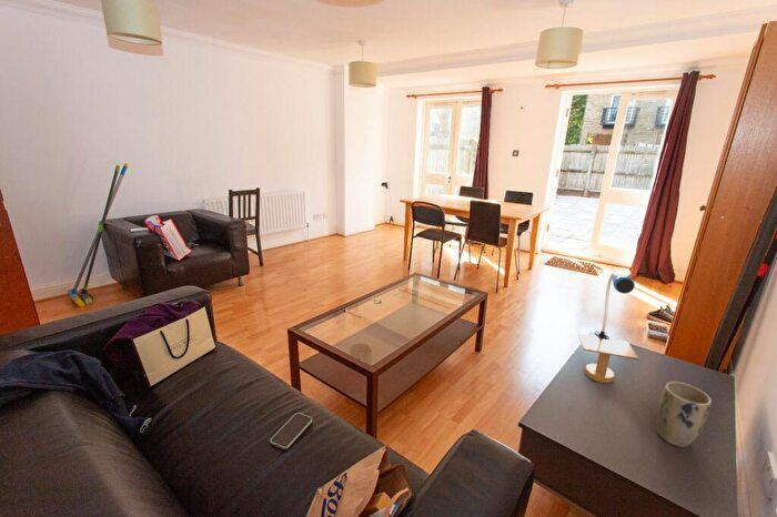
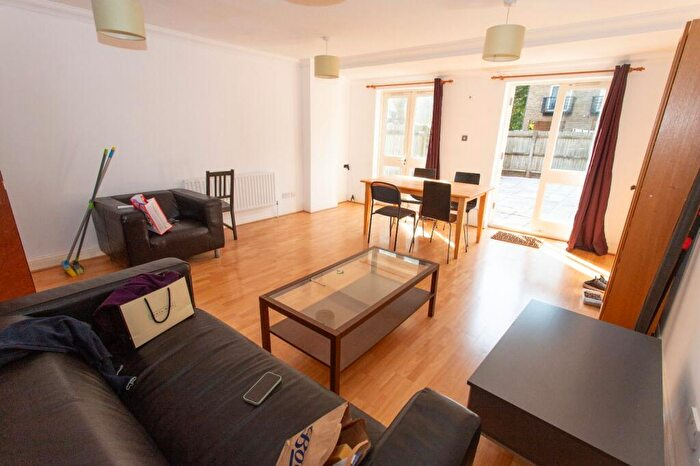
- plant pot [656,381,713,448]
- desk lamp [577,271,639,384]
